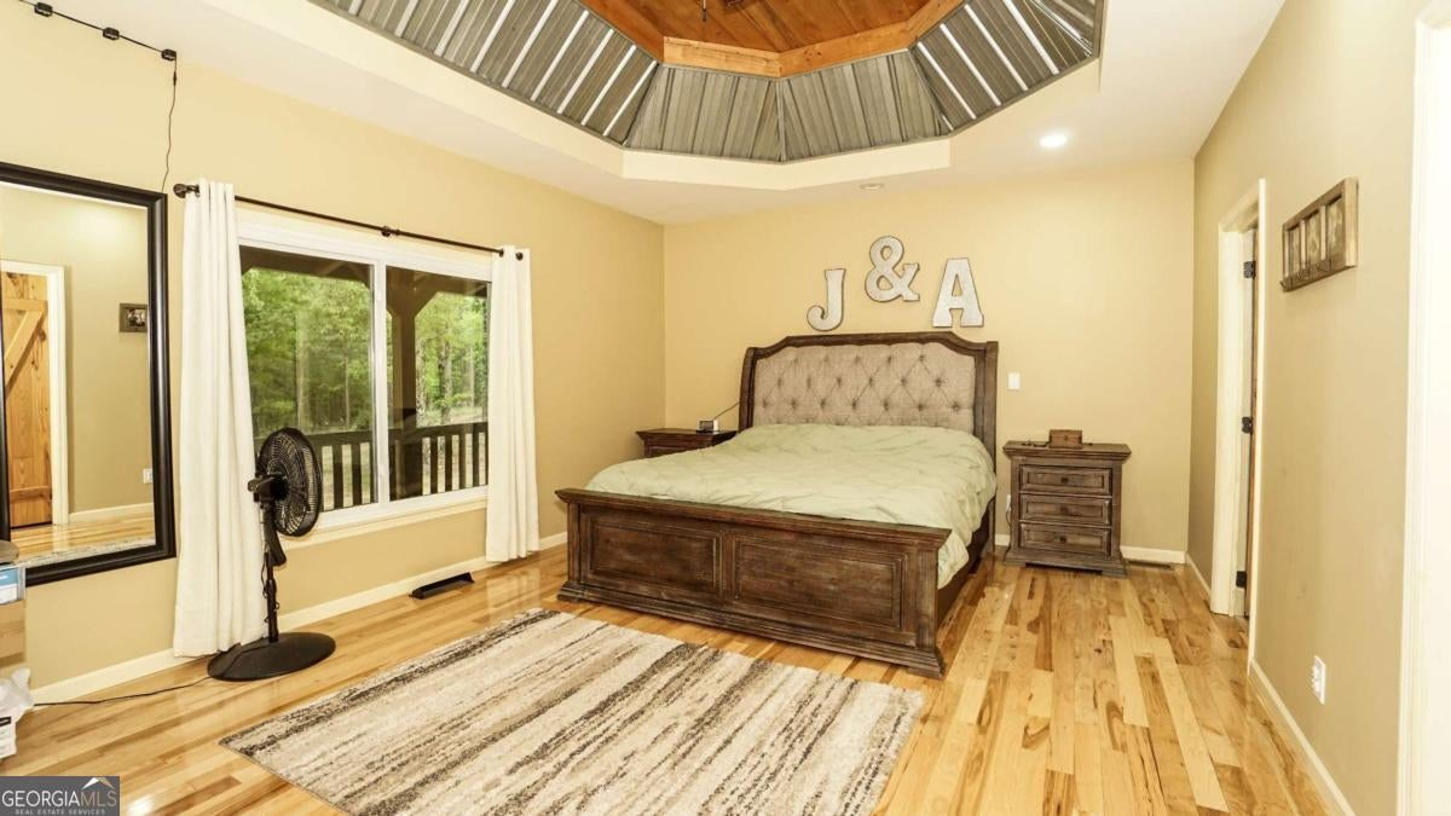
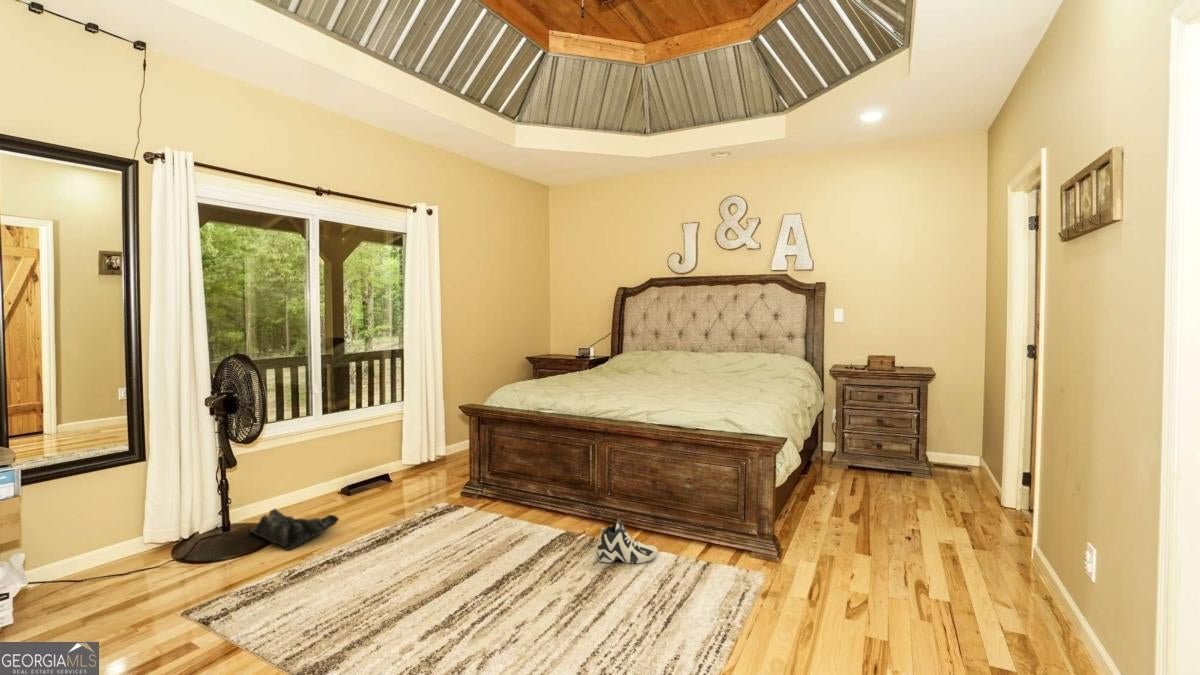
+ jacket [248,507,340,551]
+ sneaker [596,518,659,564]
